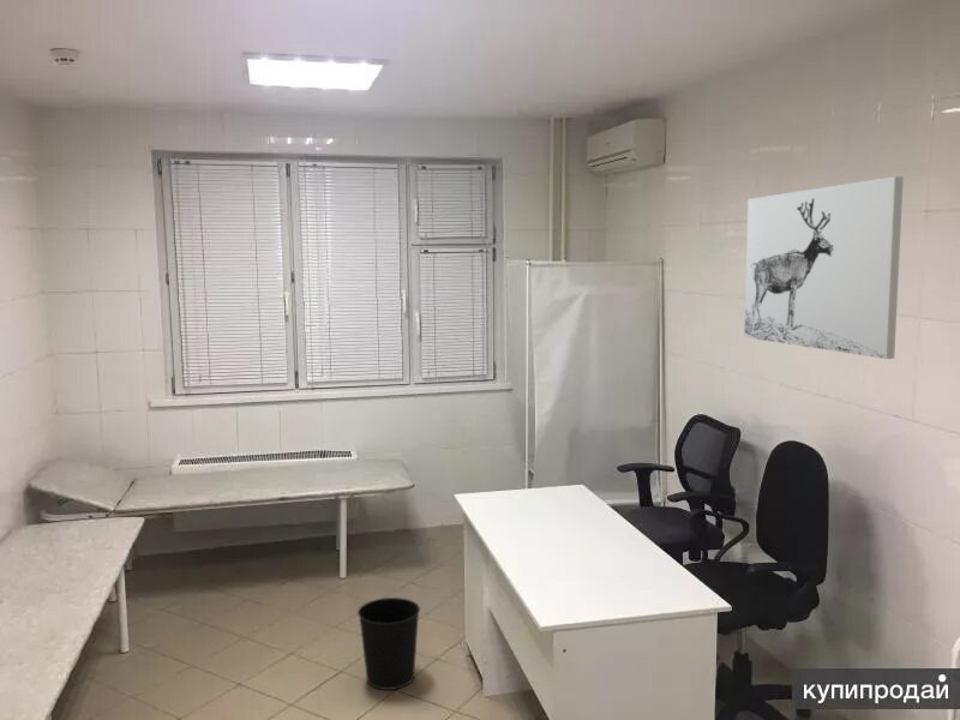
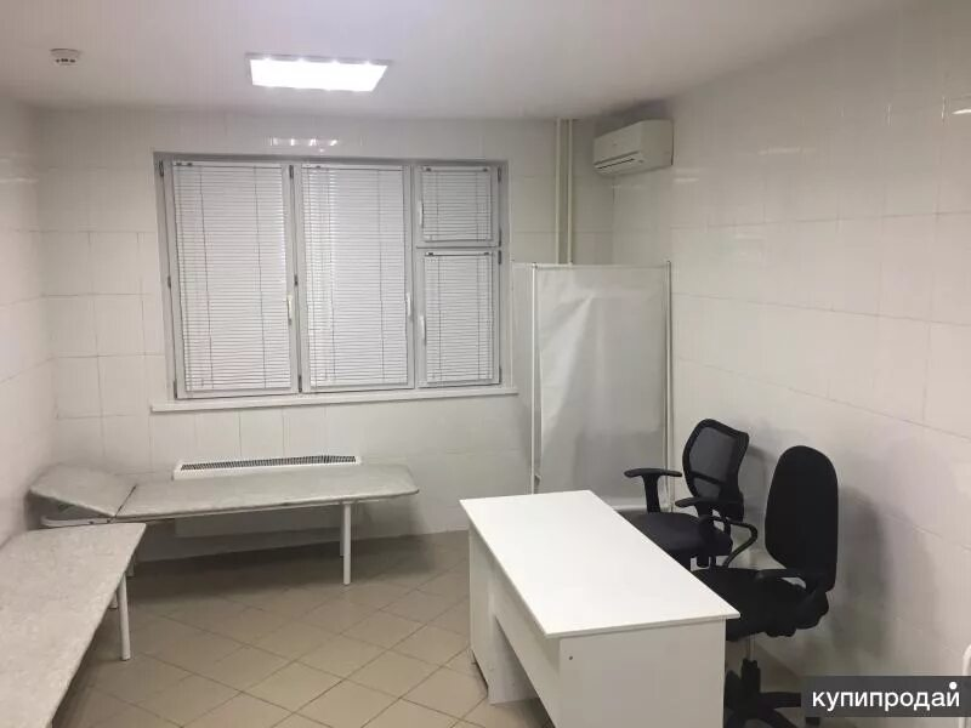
- wastebasket [356,596,421,691]
- wall art [743,175,905,360]
